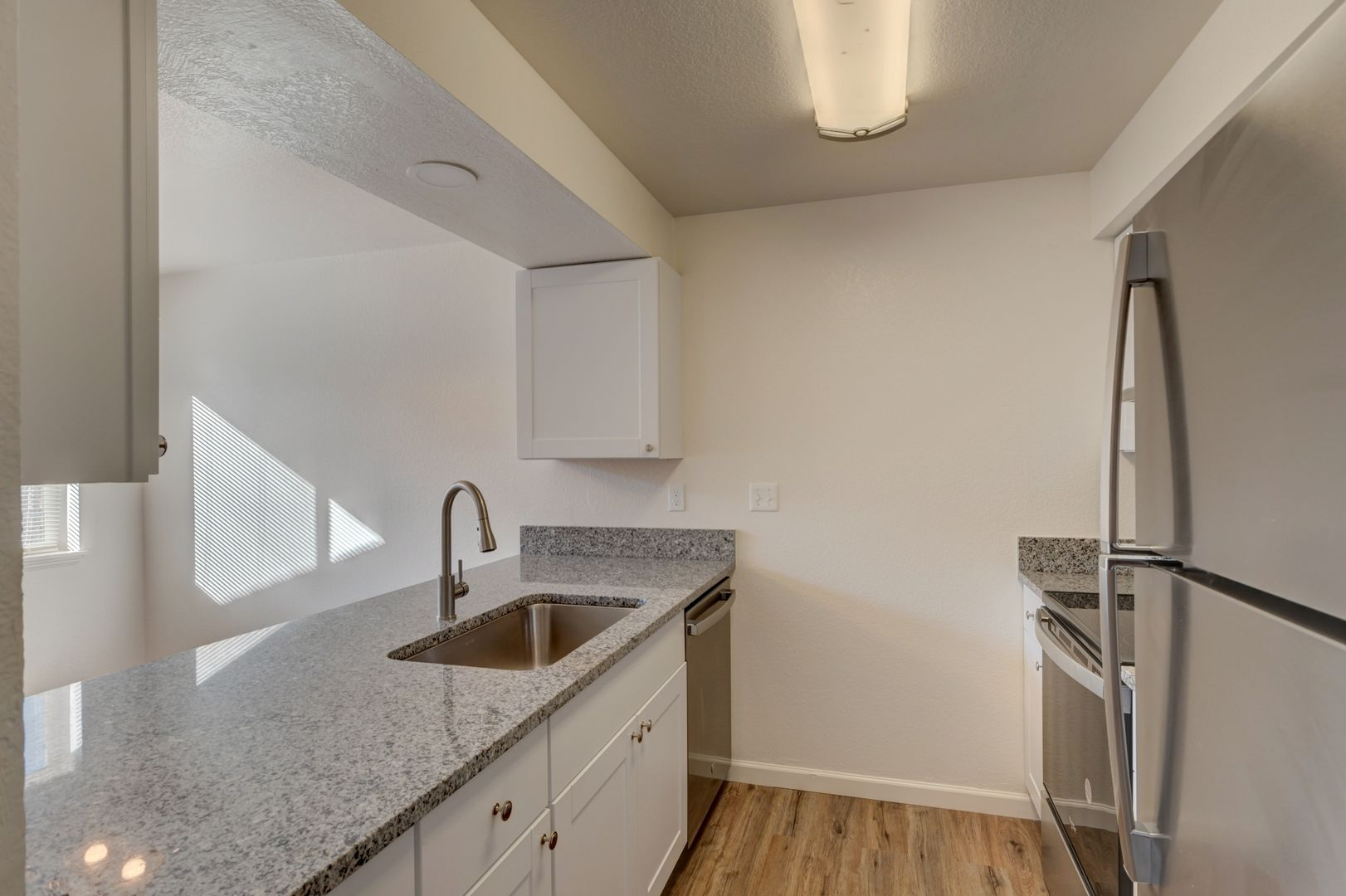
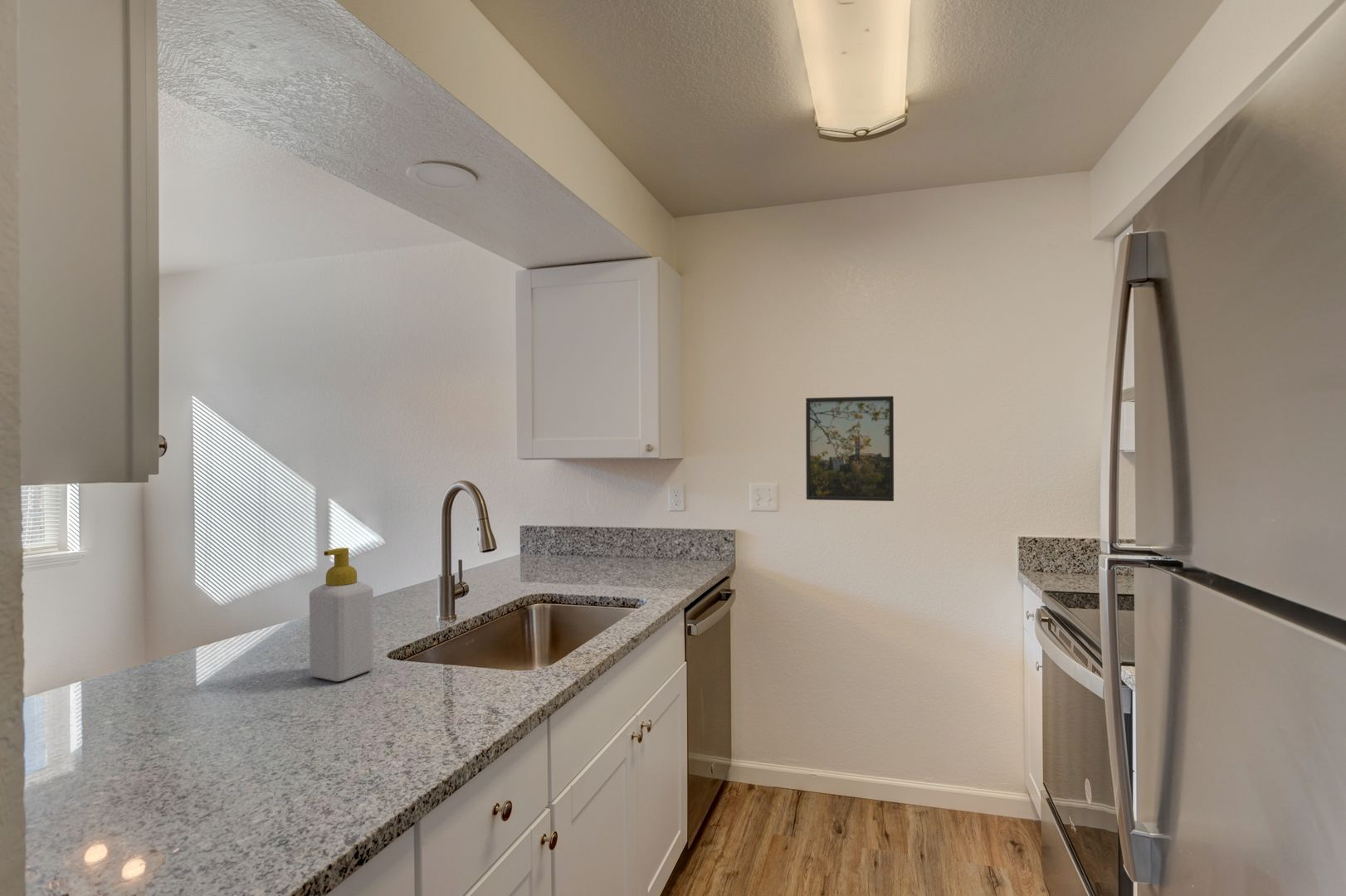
+ soap bottle [309,547,374,682]
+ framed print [805,395,895,502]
